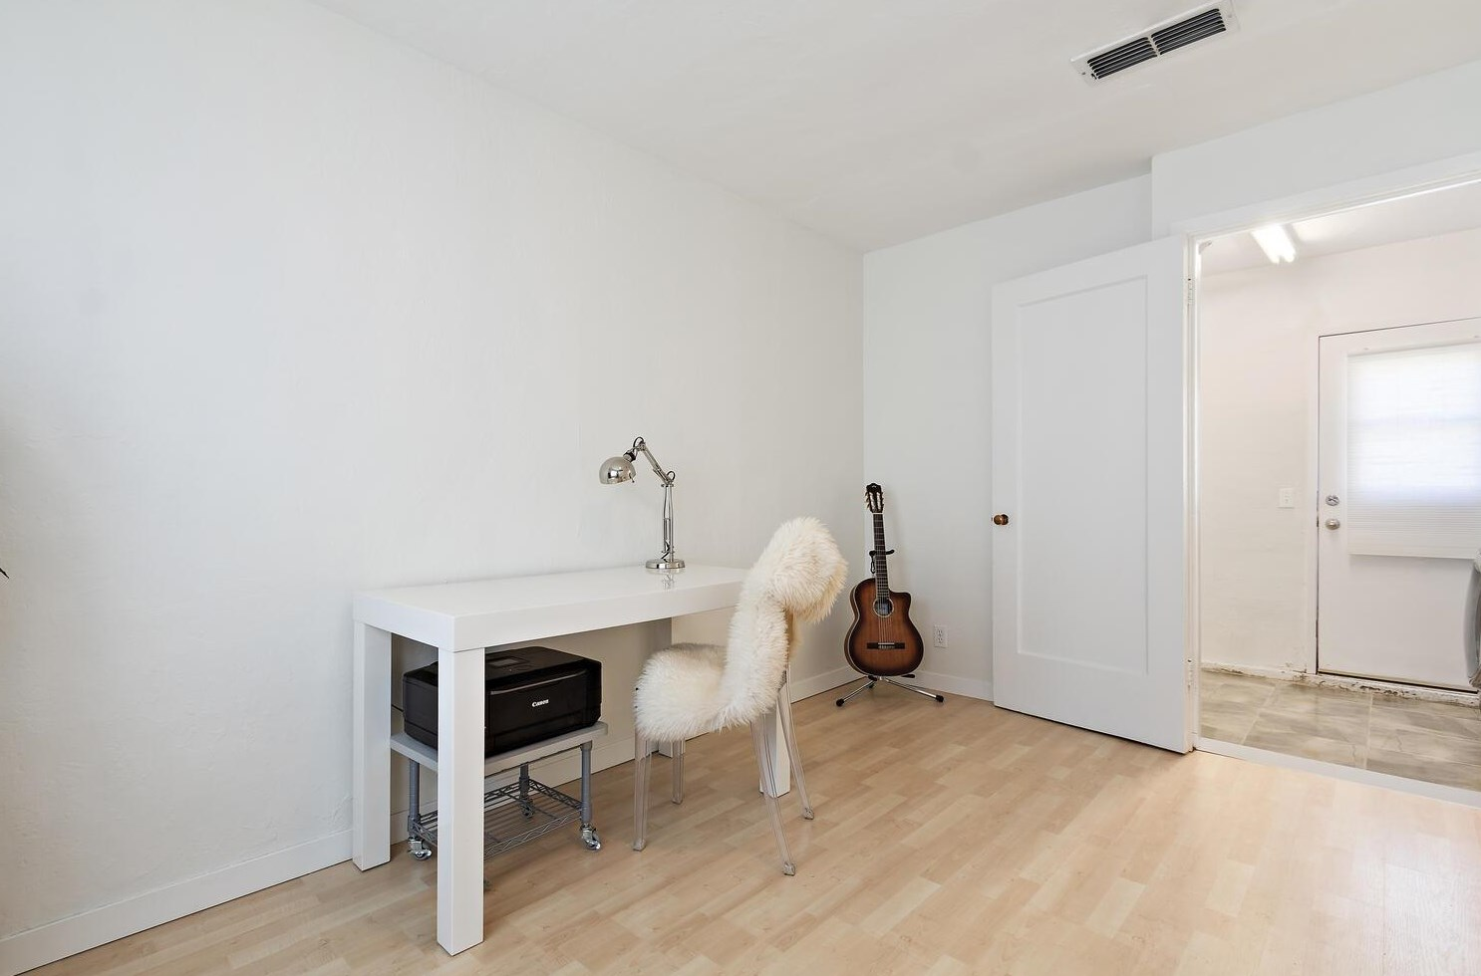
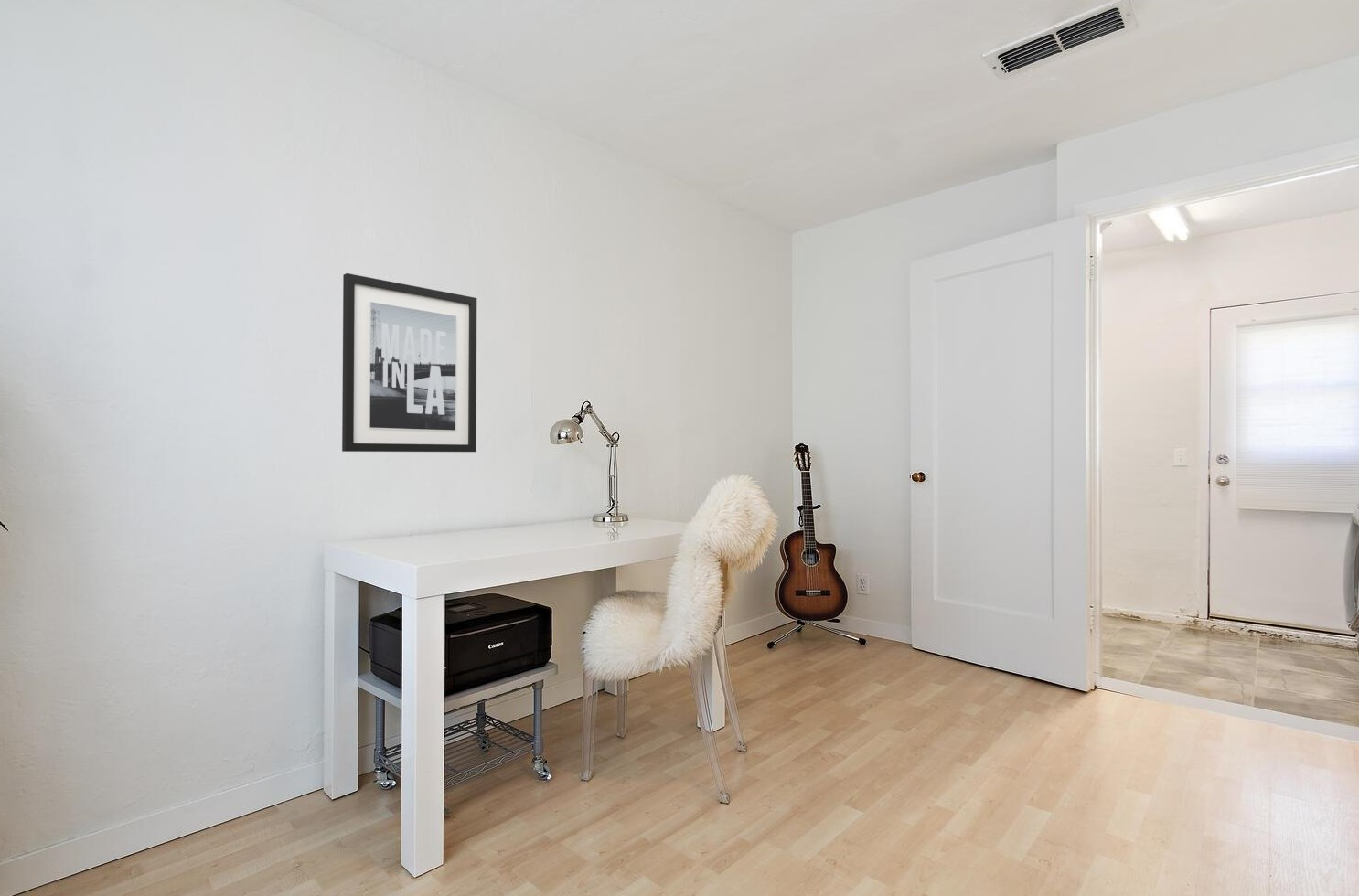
+ wall art [341,272,477,453]
